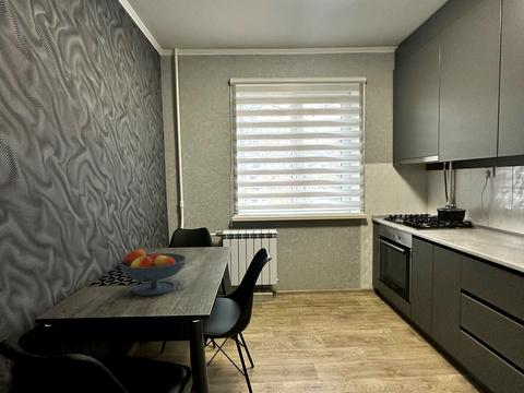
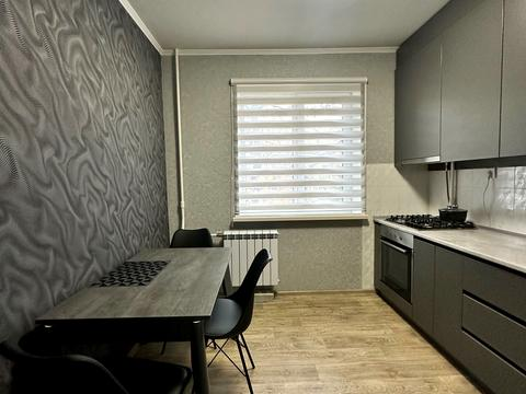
- fruit bowl [118,248,188,297]
